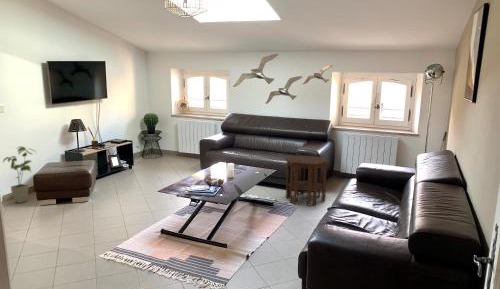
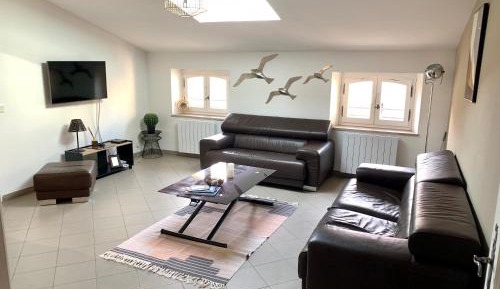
- house plant [2,145,37,204]
- side table [284,154,331,207]
